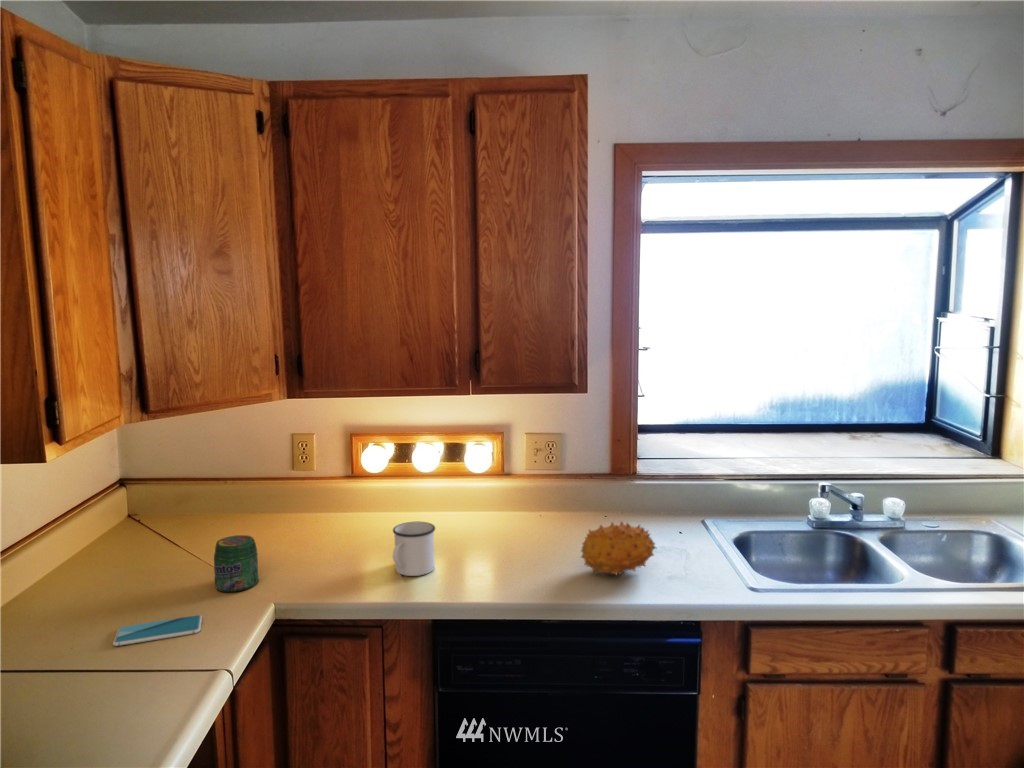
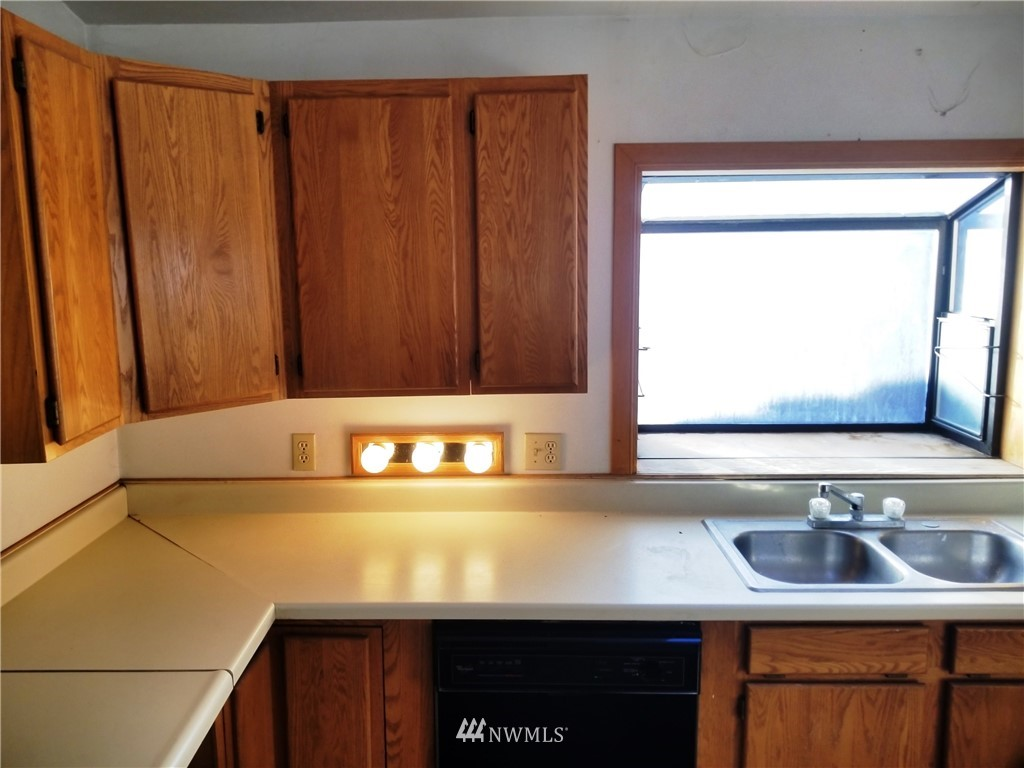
- jar [213,534,260,593]
- fruit [580,520,657,576]
- smartphone [112,614,203,647]
- mug [392,521,436,577]
